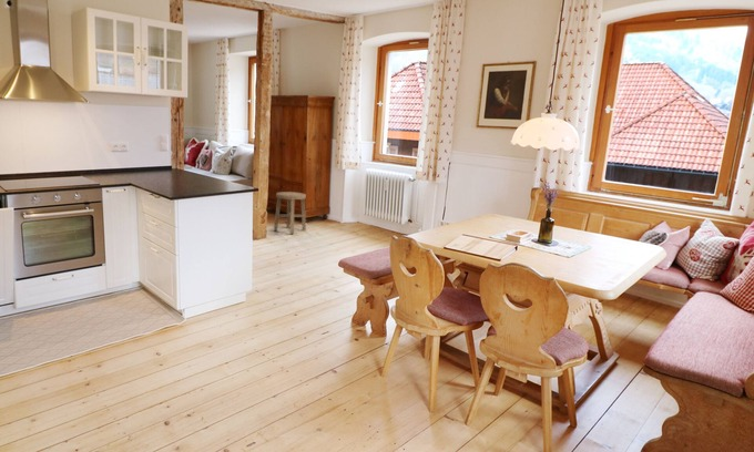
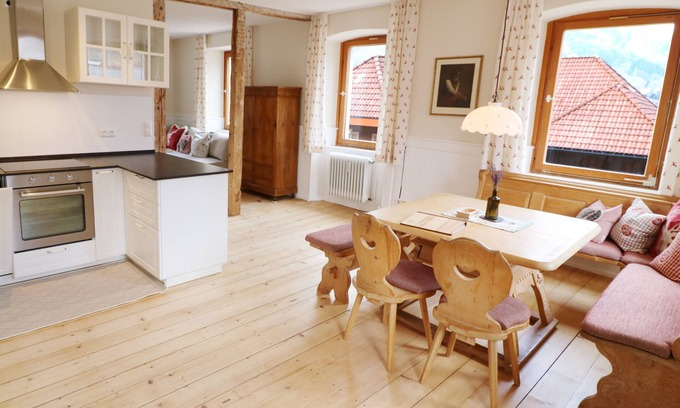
- stool [273,191,307,235]
